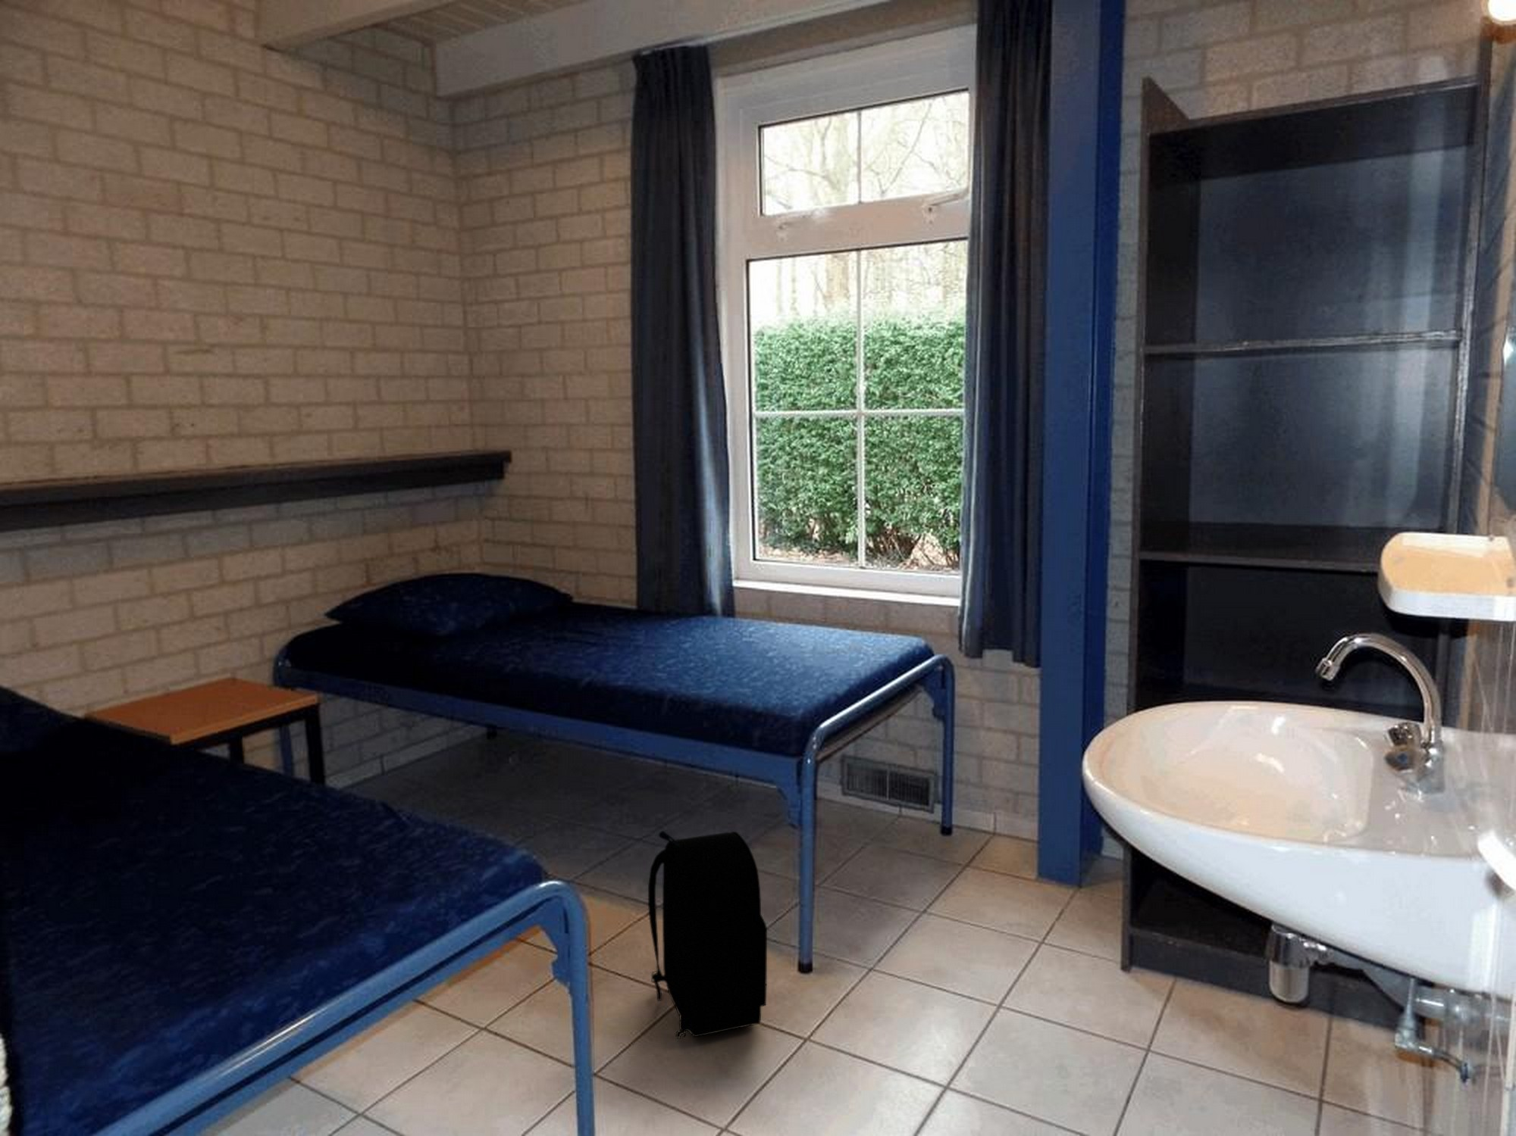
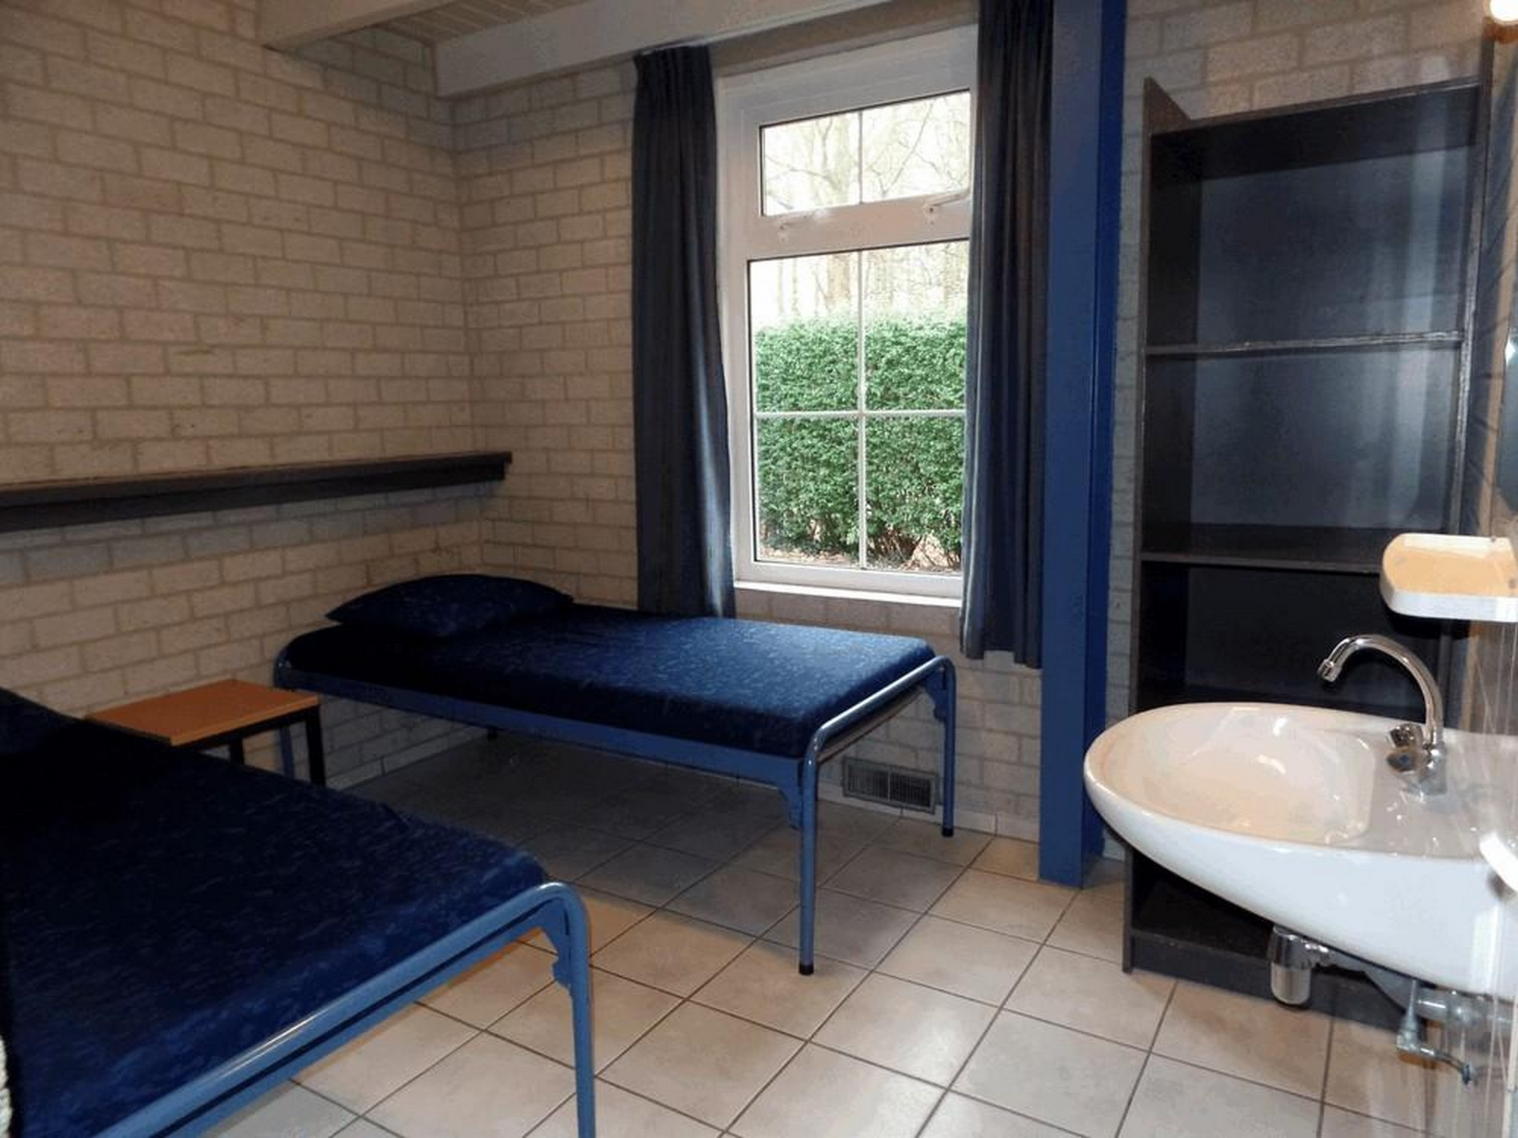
- backpack [647,831,768,1039]
